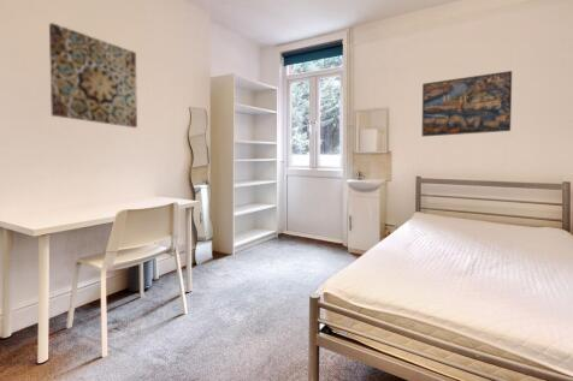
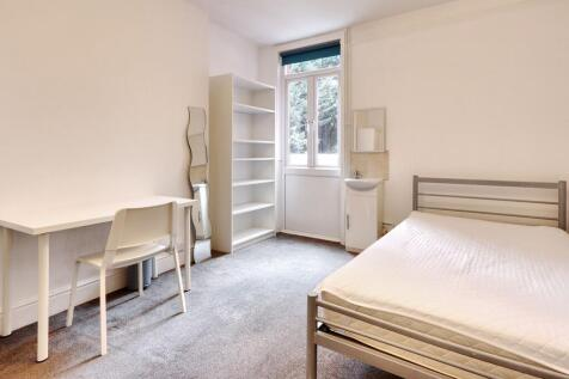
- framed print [421,70,513,138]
- wall art [48,22,138,129]
